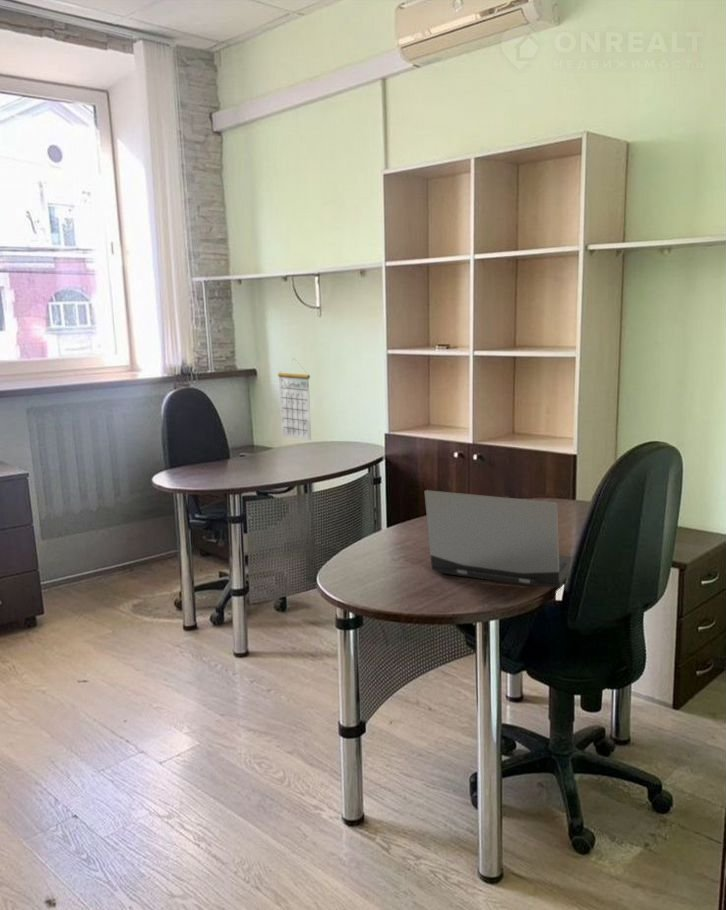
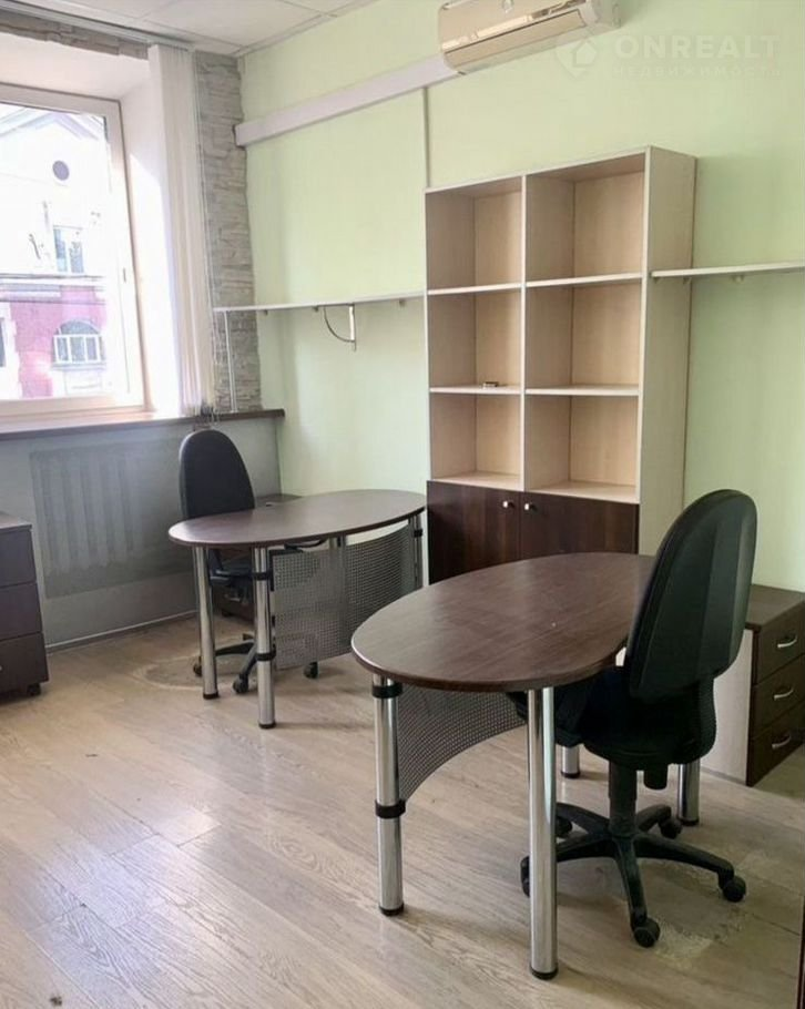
- laptop computer [424,489,573,589]
- calendar [277,357,312,441]
